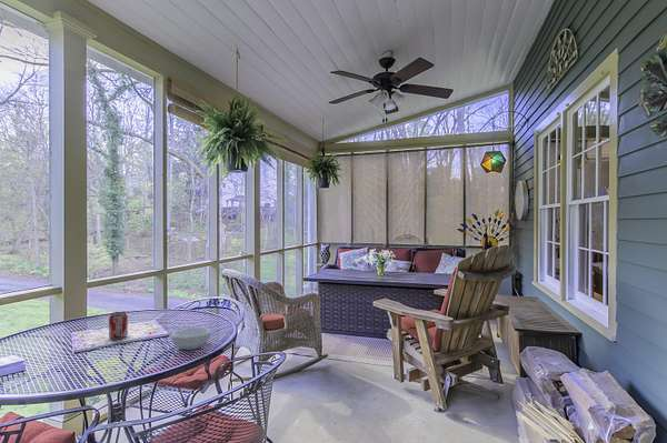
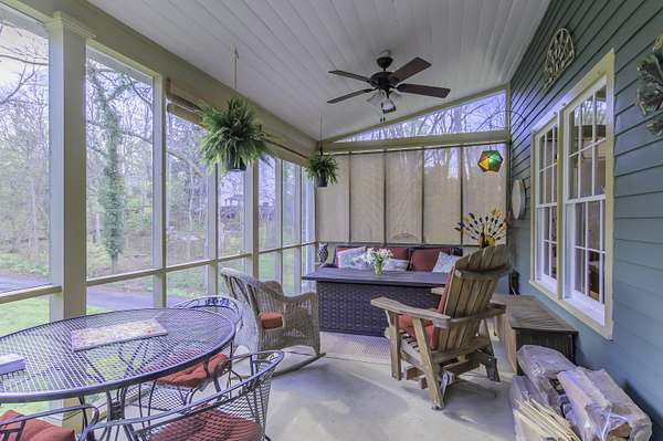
- beverage can [108,311,129,340]
- cereal bowl [171,326,211,351]
